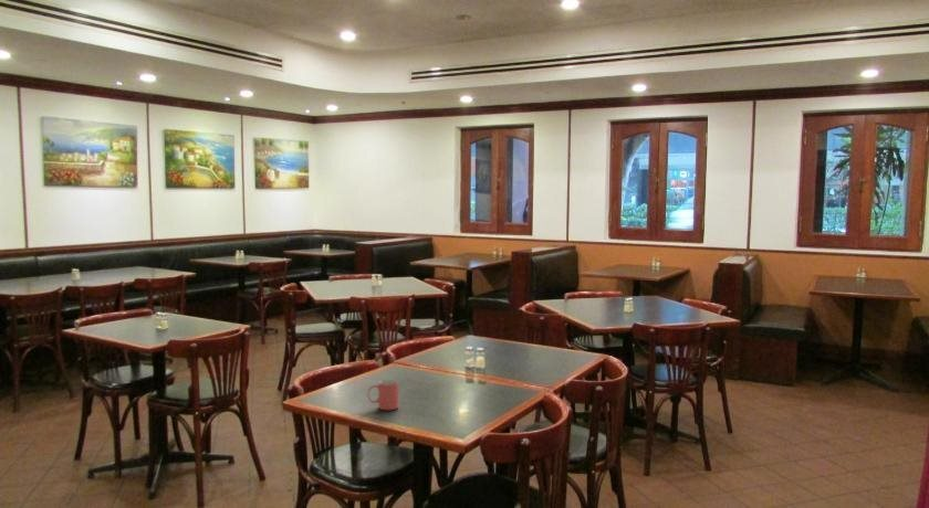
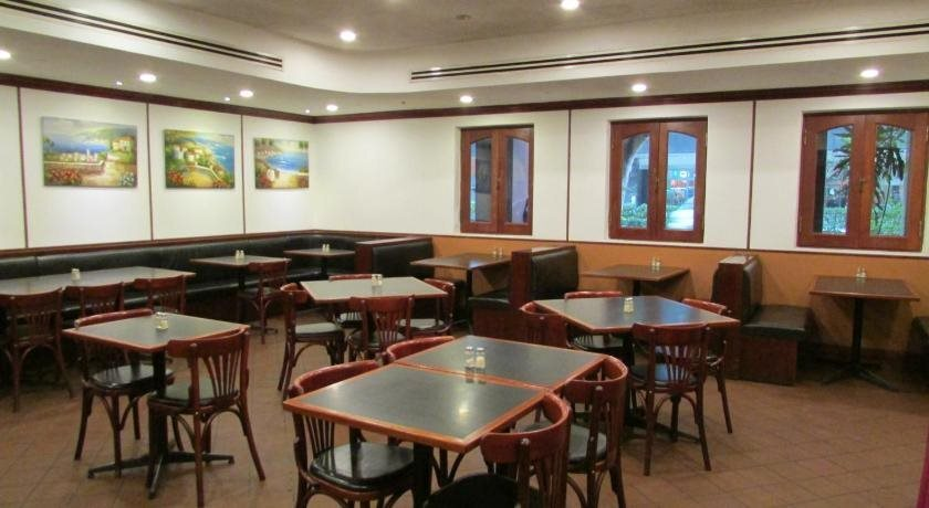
- mug [366,379,400,411]
